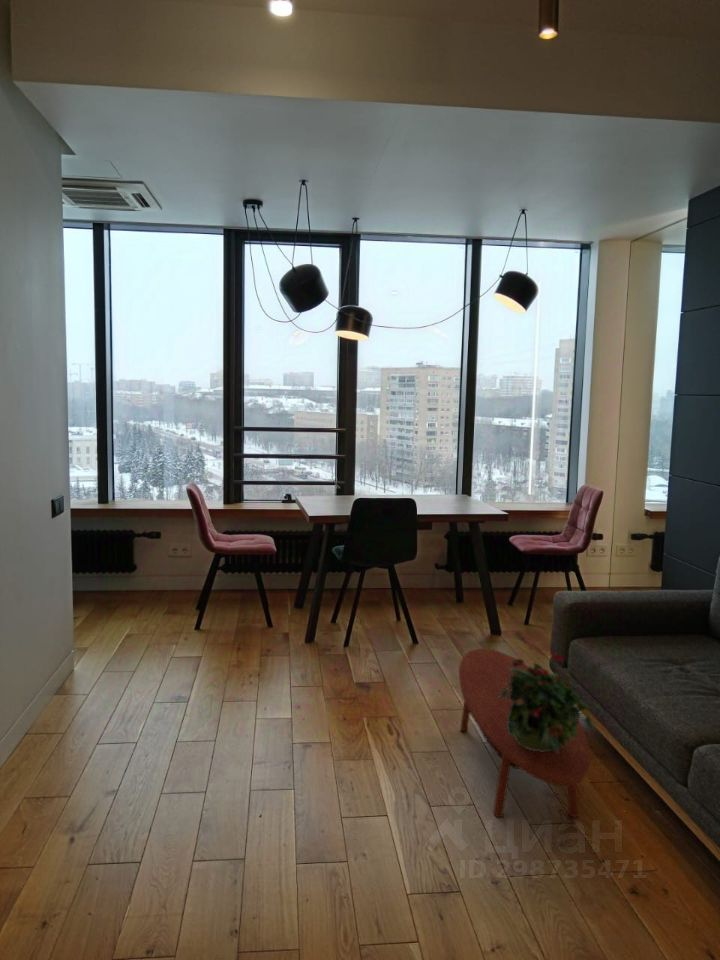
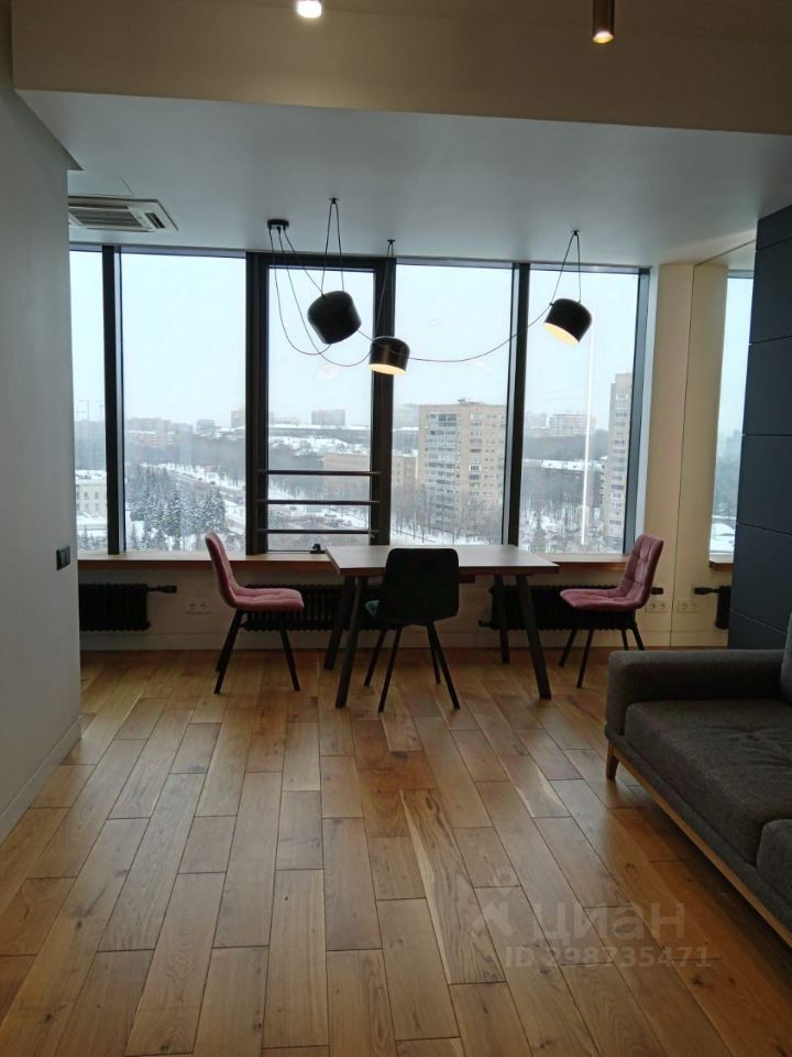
- potted plant [497,652,594,754]
- coffee table [458,648,591,819]
